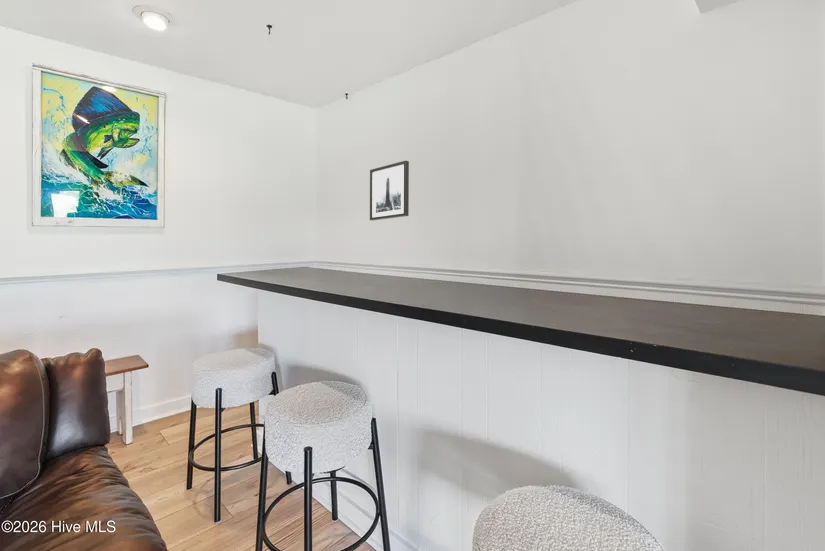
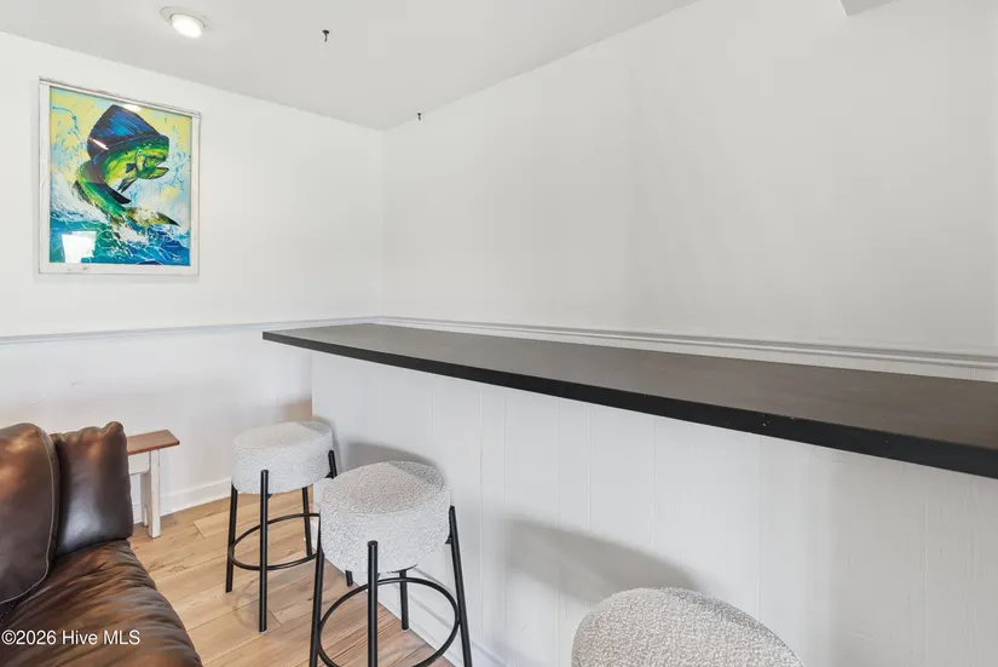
- wall art [369,160,410,222]
